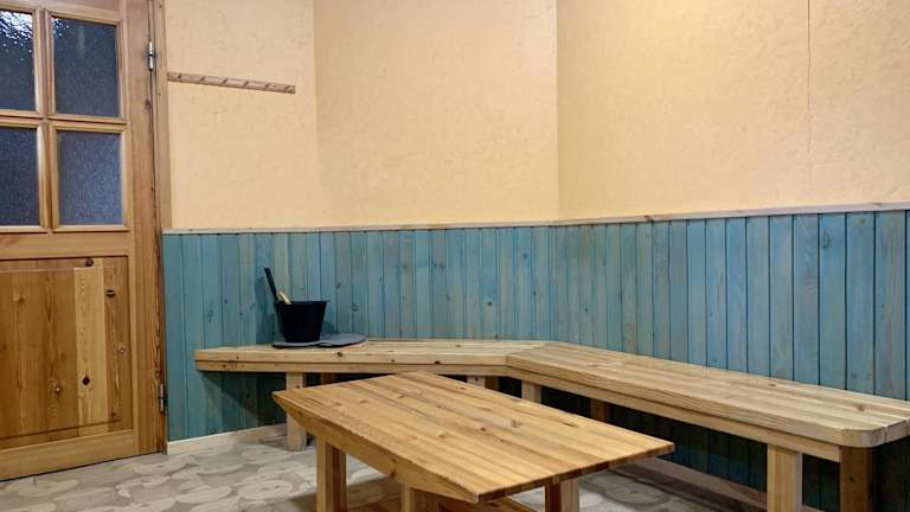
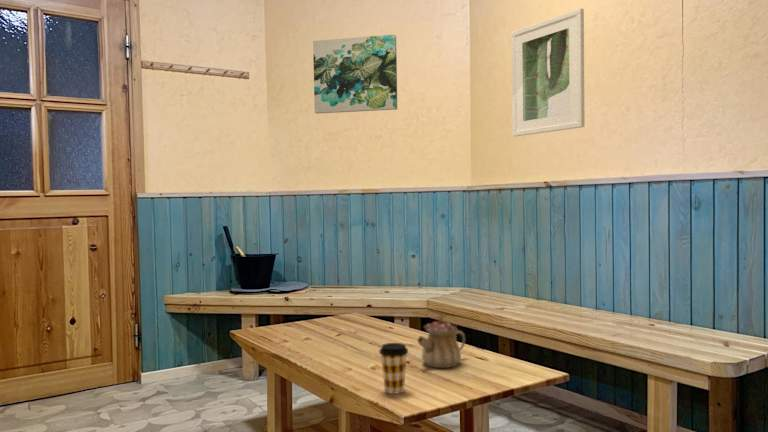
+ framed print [511,7,585,137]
+ teapot [416,314,466,369]
+ wall art [312,34,398,115]
+ coffee cup [378,342,409,395]
